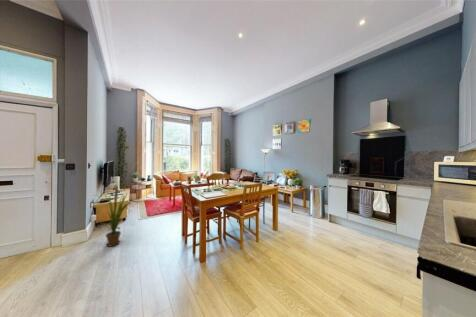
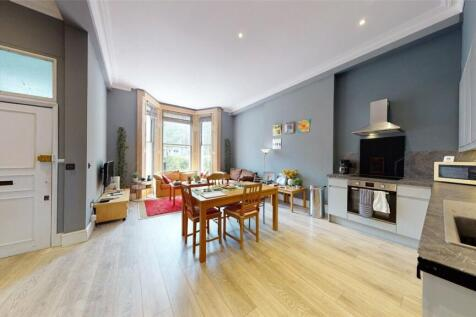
- house plant [94,183,132,247]
